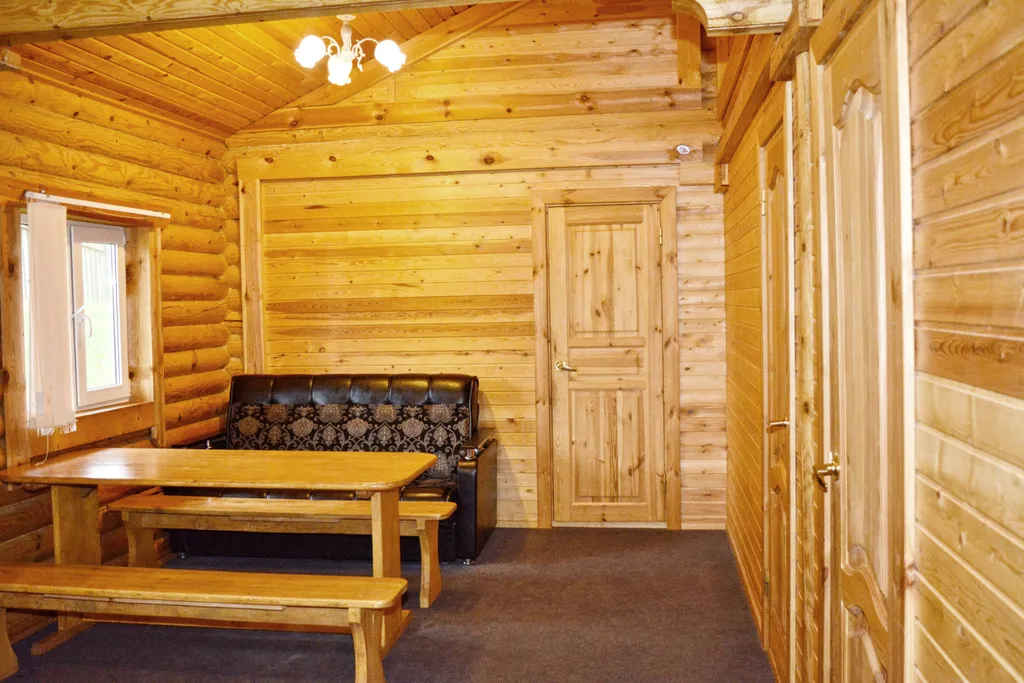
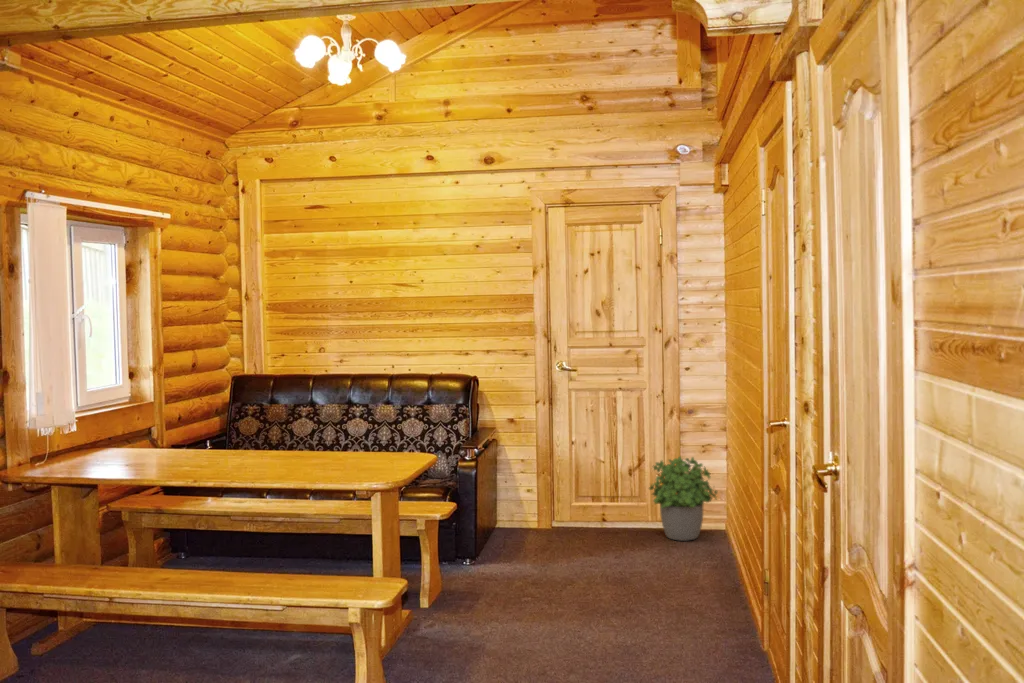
+ potted plant [647,455,718,542]
